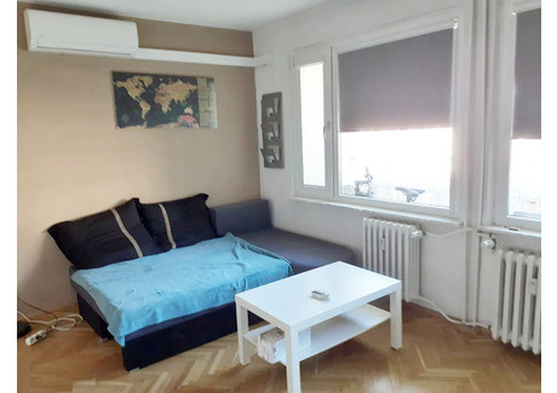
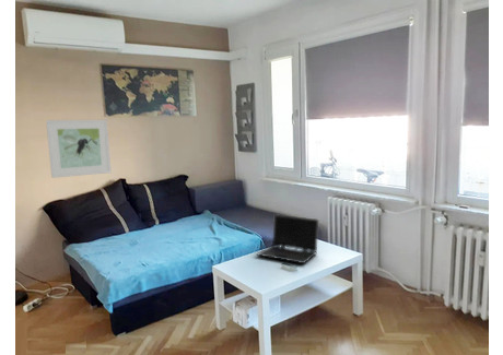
+ laptop computer [256,213,320,264]
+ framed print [45,119,113,179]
